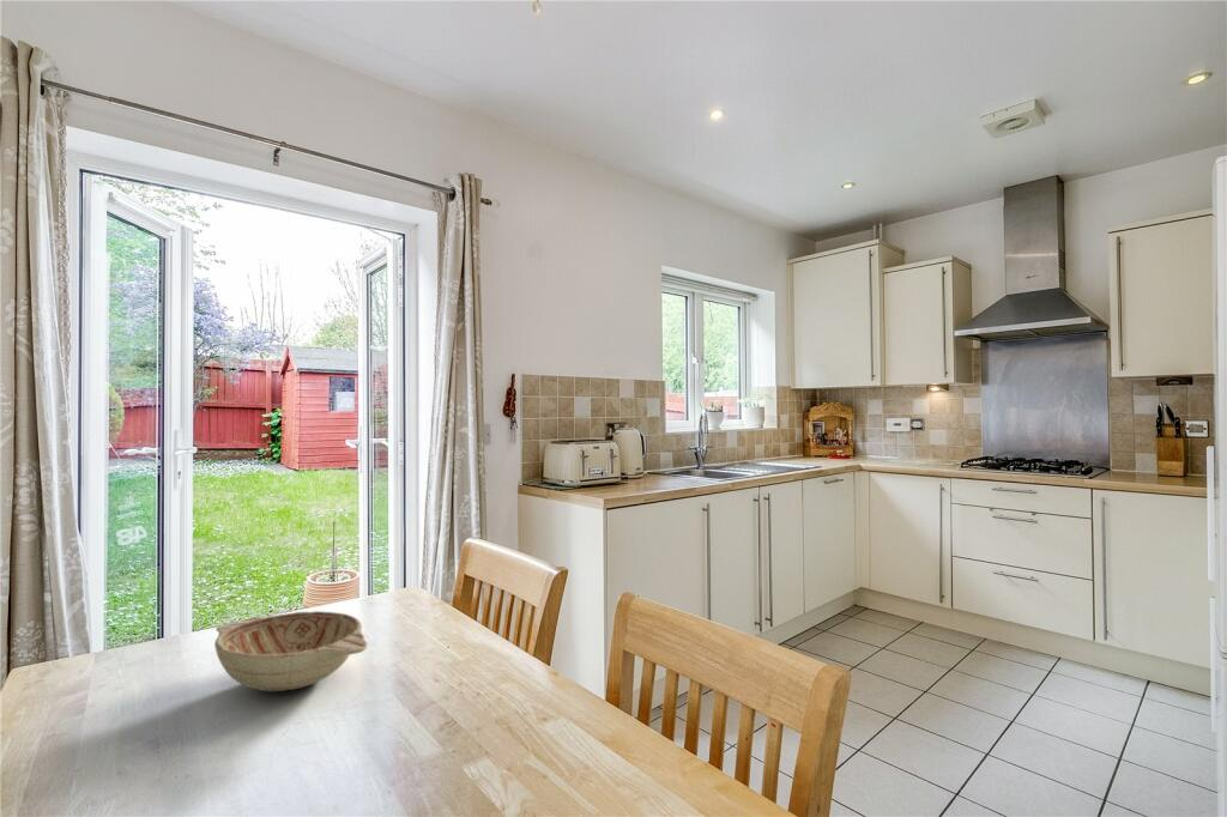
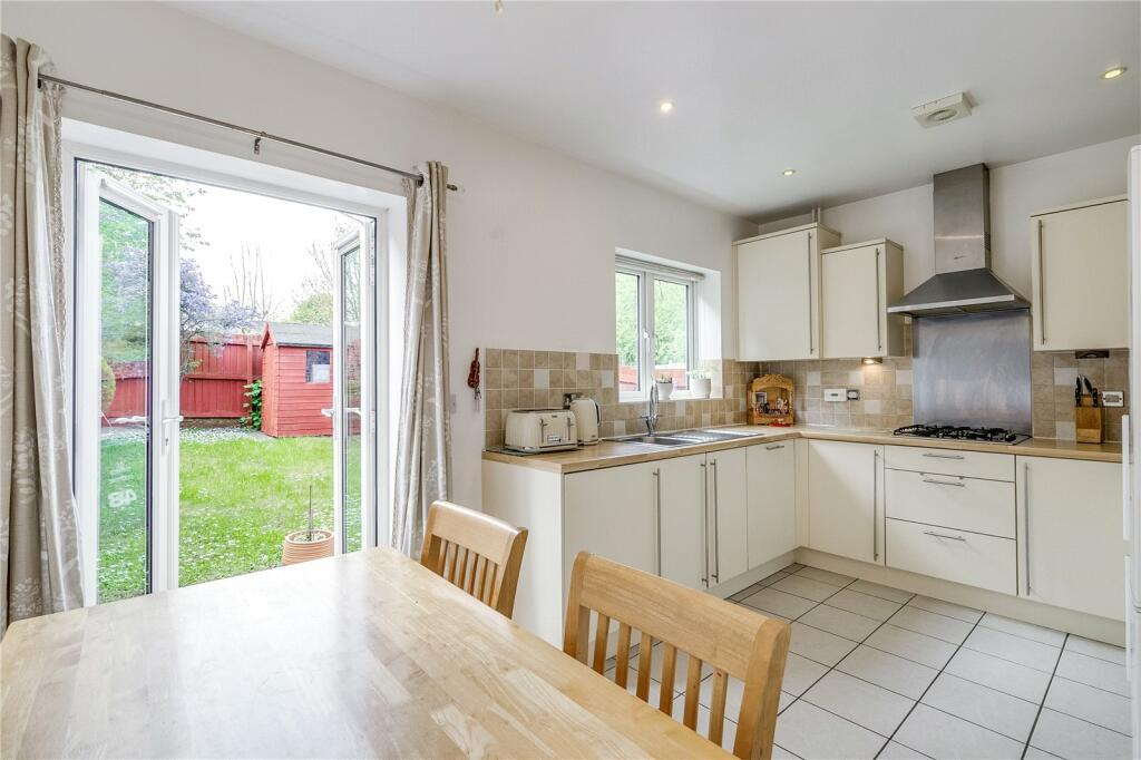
- decorative bowl [213,610,369,692]
